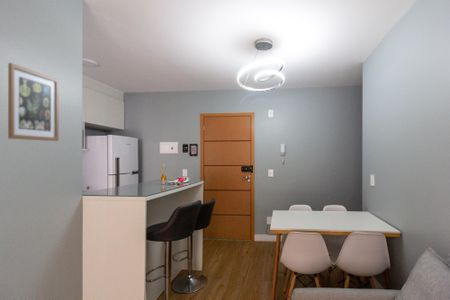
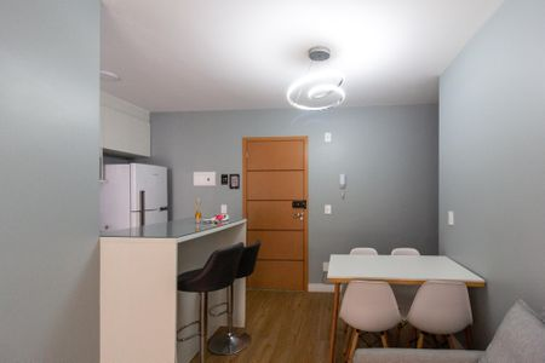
- wall art [7,62,60,142]
